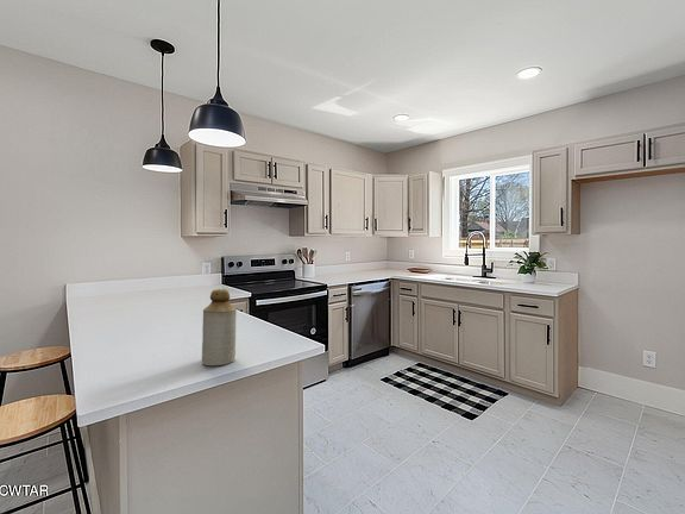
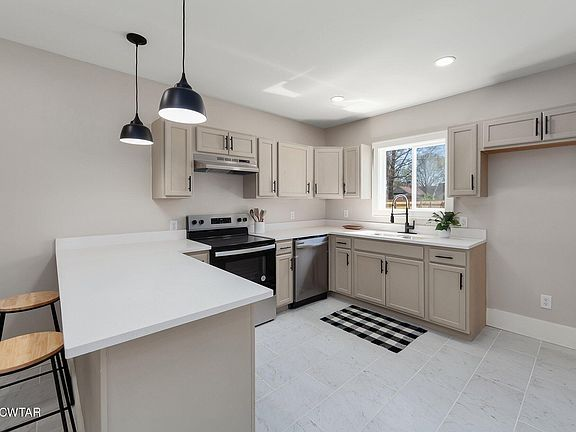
- bottle [201,288,238,366]
